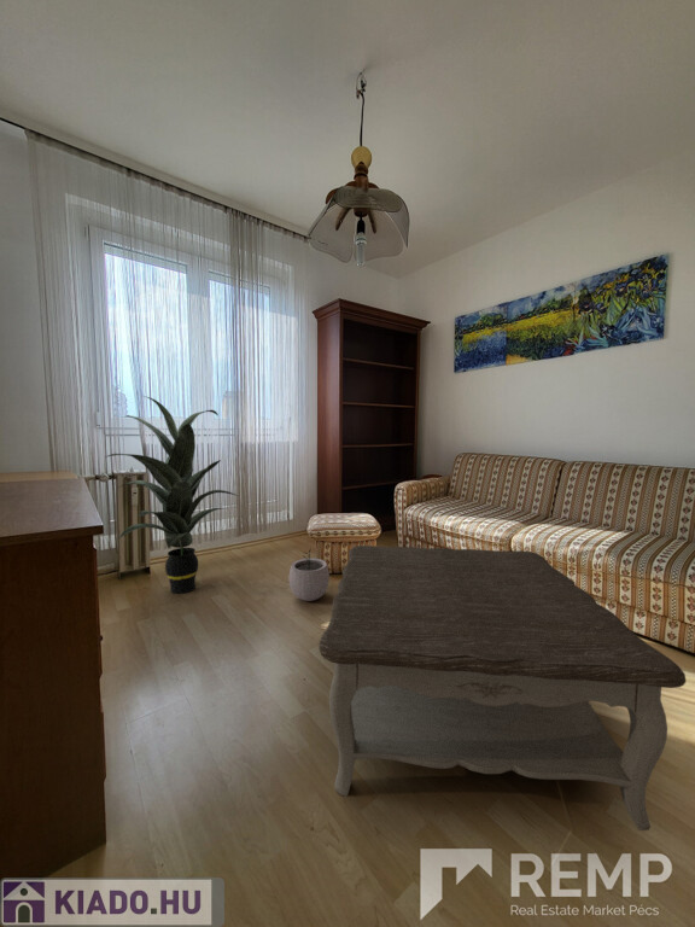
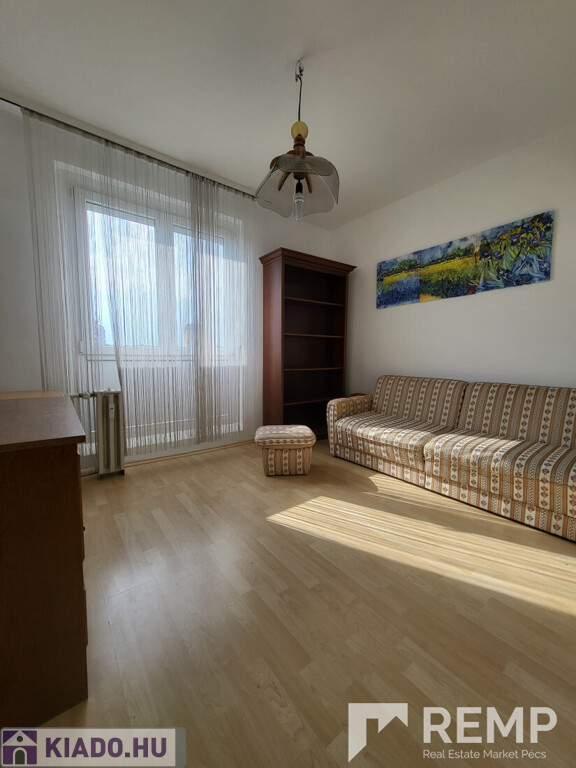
- coffee table [317,544,687,832]
- plant pot [288,548,331,602]
- indoor plant [104,395,239,595]
